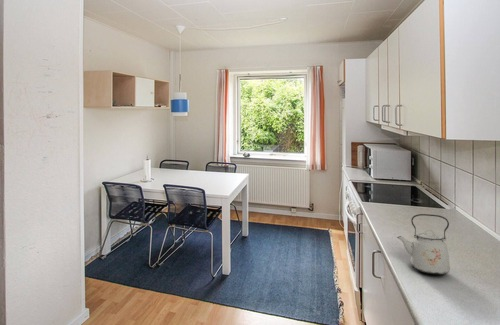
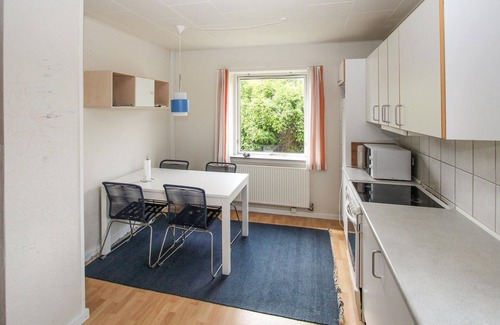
- kettle [396,213,451,276]
